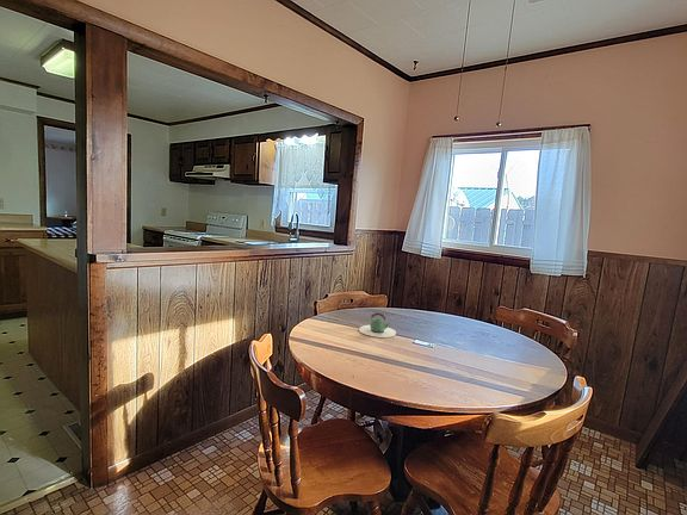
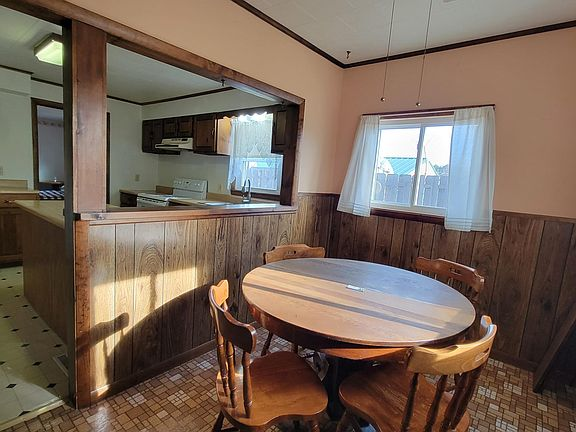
- teapot [358,312,397,339]
